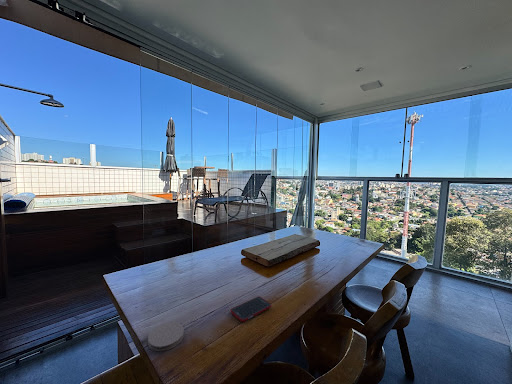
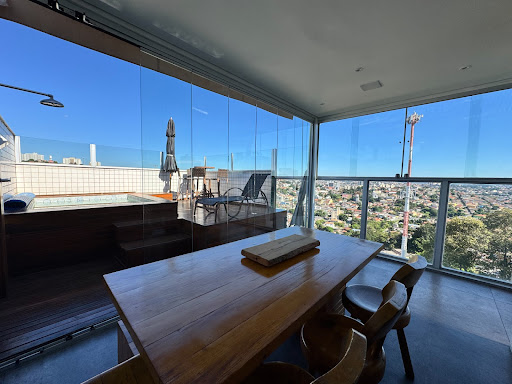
- cell phone [230,296,272,323]
- coaster [147,321,185,352]
